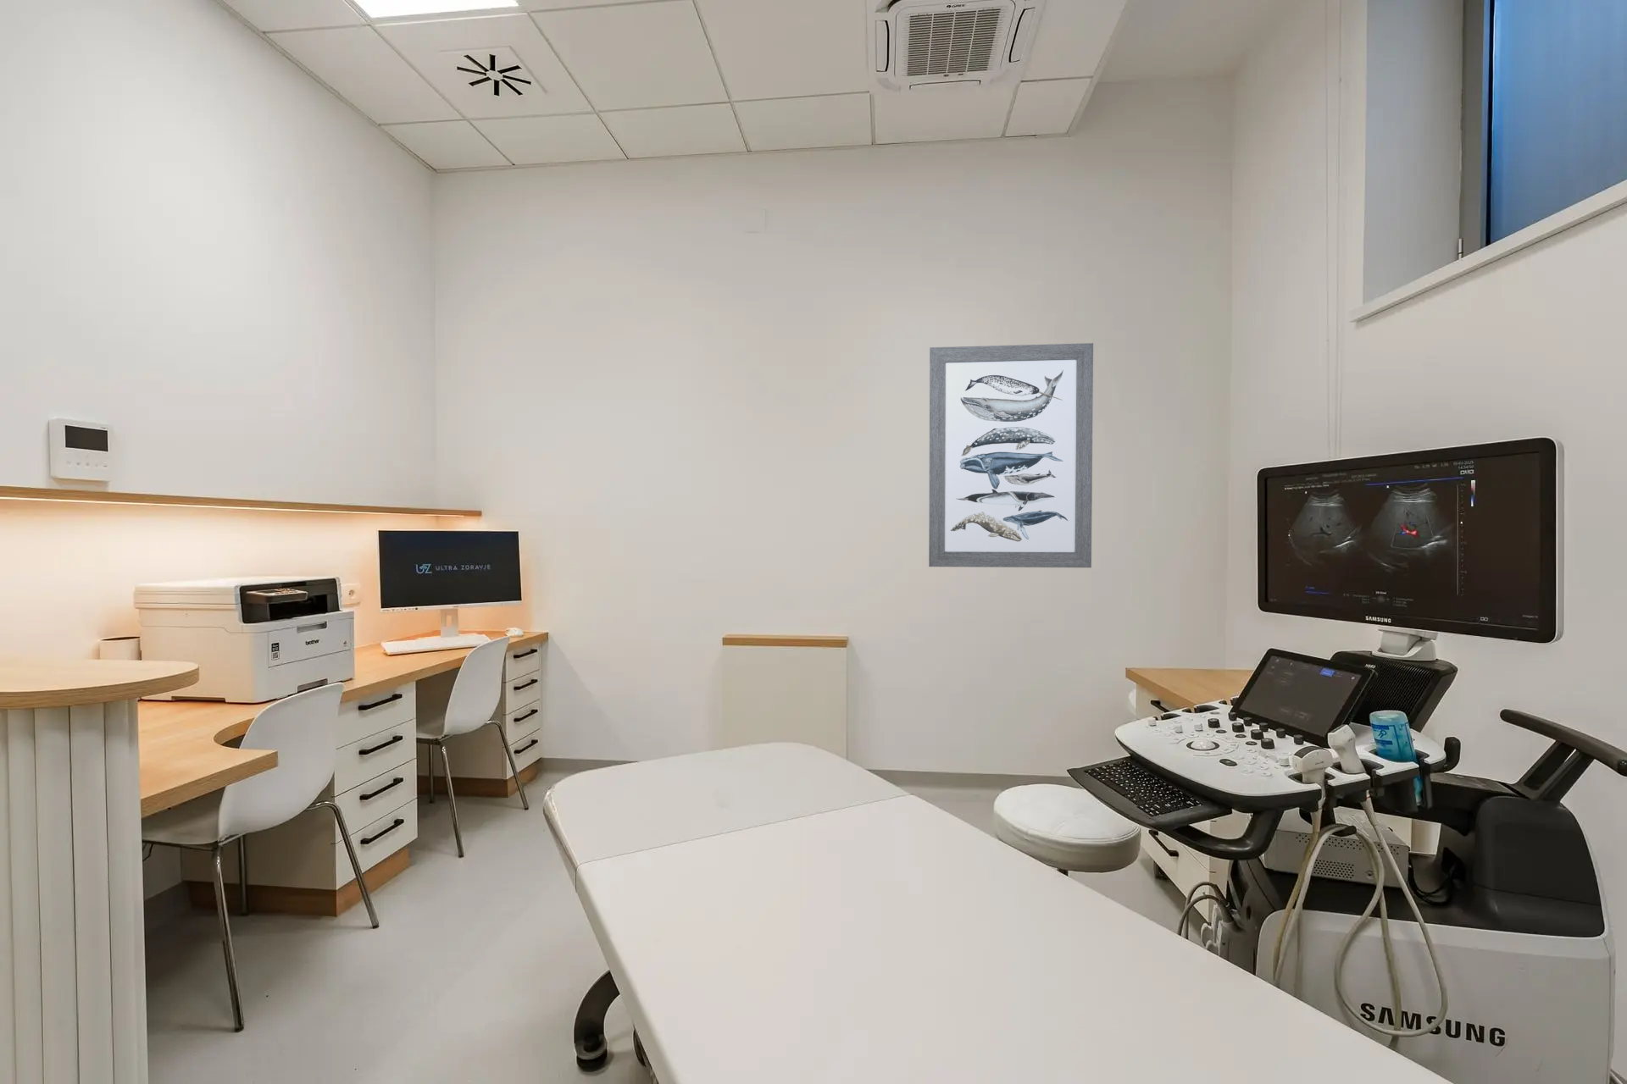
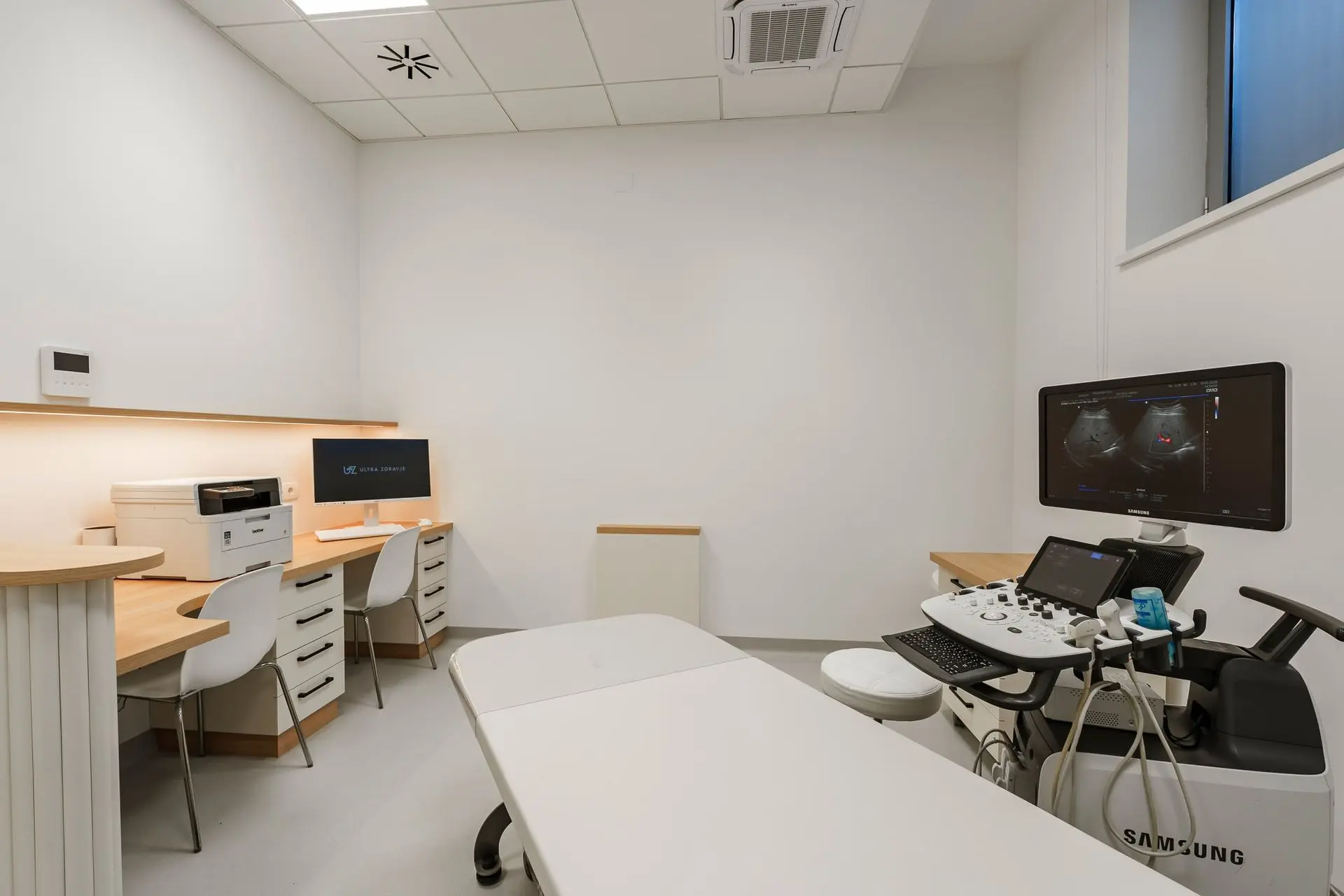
- wall art [927,342,1094,569]
